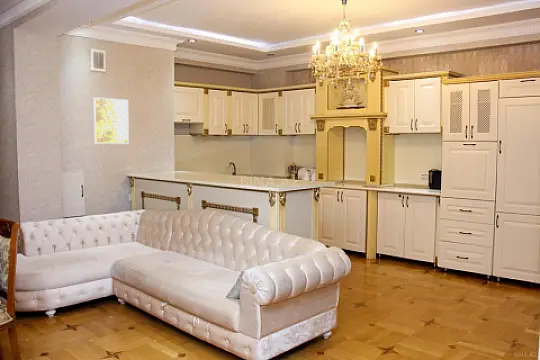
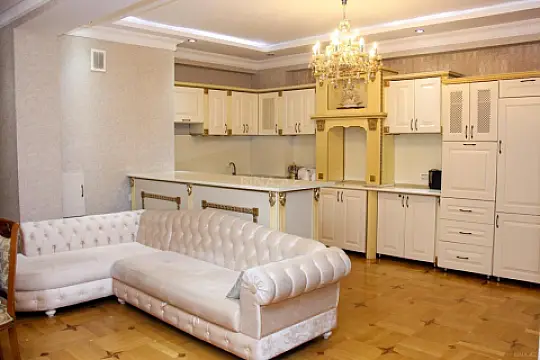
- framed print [93,96,130,145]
